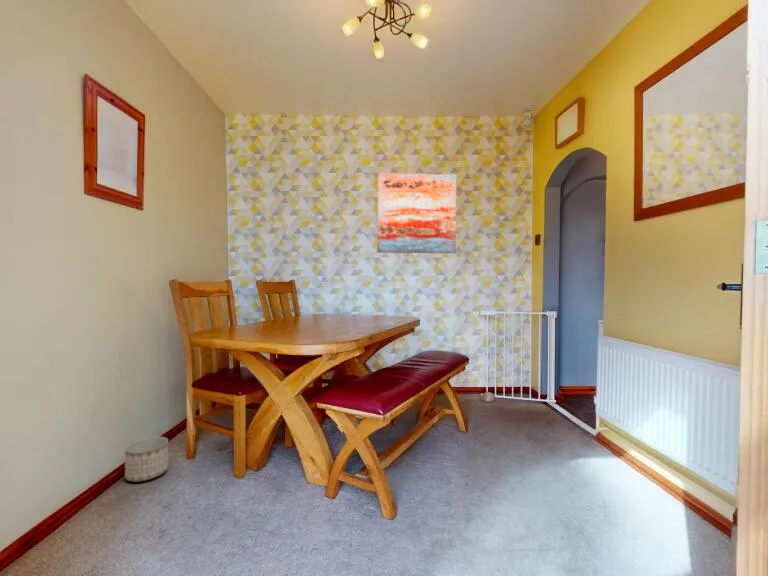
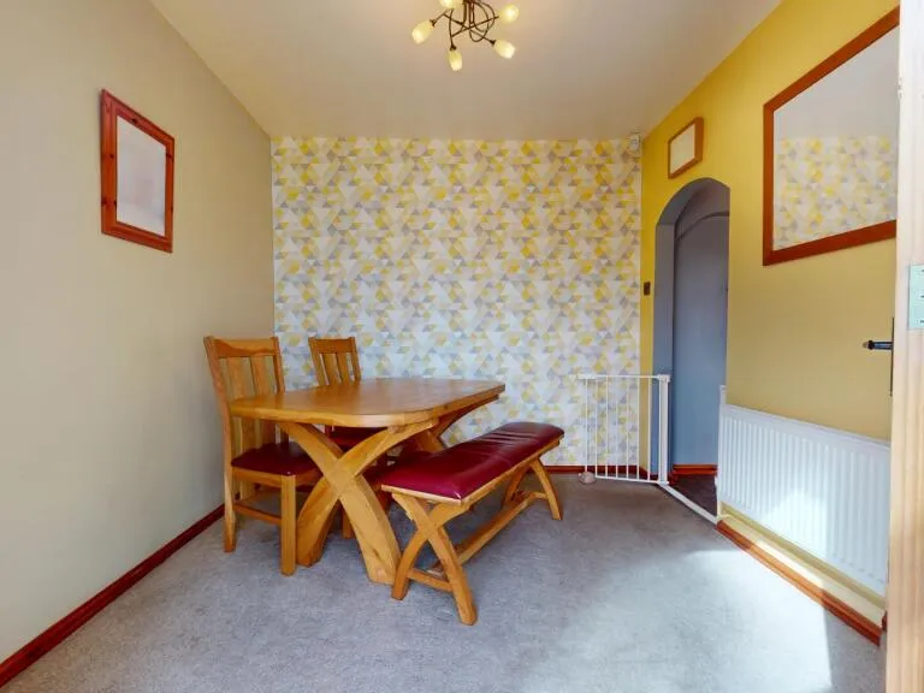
- planter [124,436,169,483]
- wall art [377,172,457,254]
